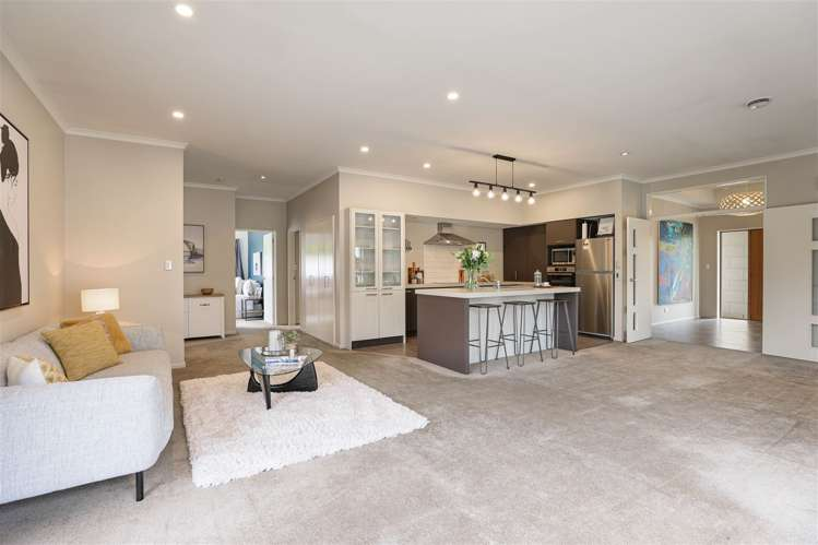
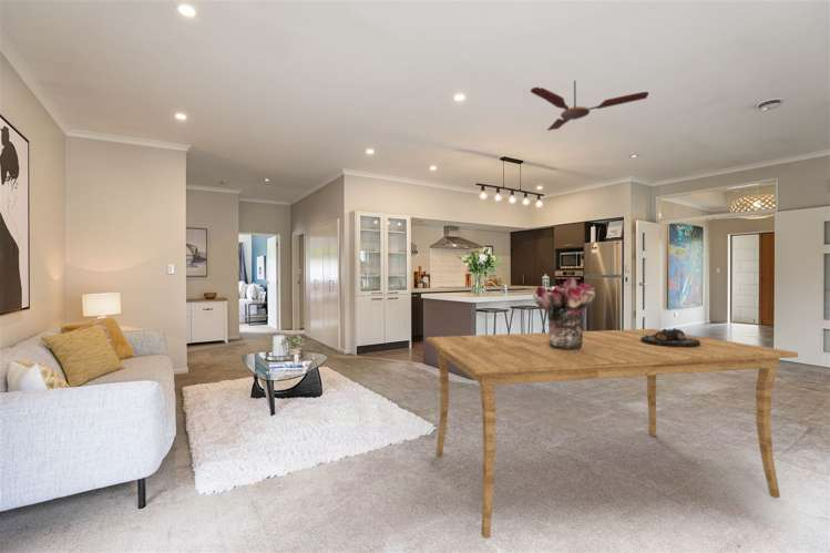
+ dining table [424,328,799,540]
+ decorative bowl [641,327,700,348]
+ ceiling fan [530,80,649,132]
+ bouquet [532,276,596,349]
